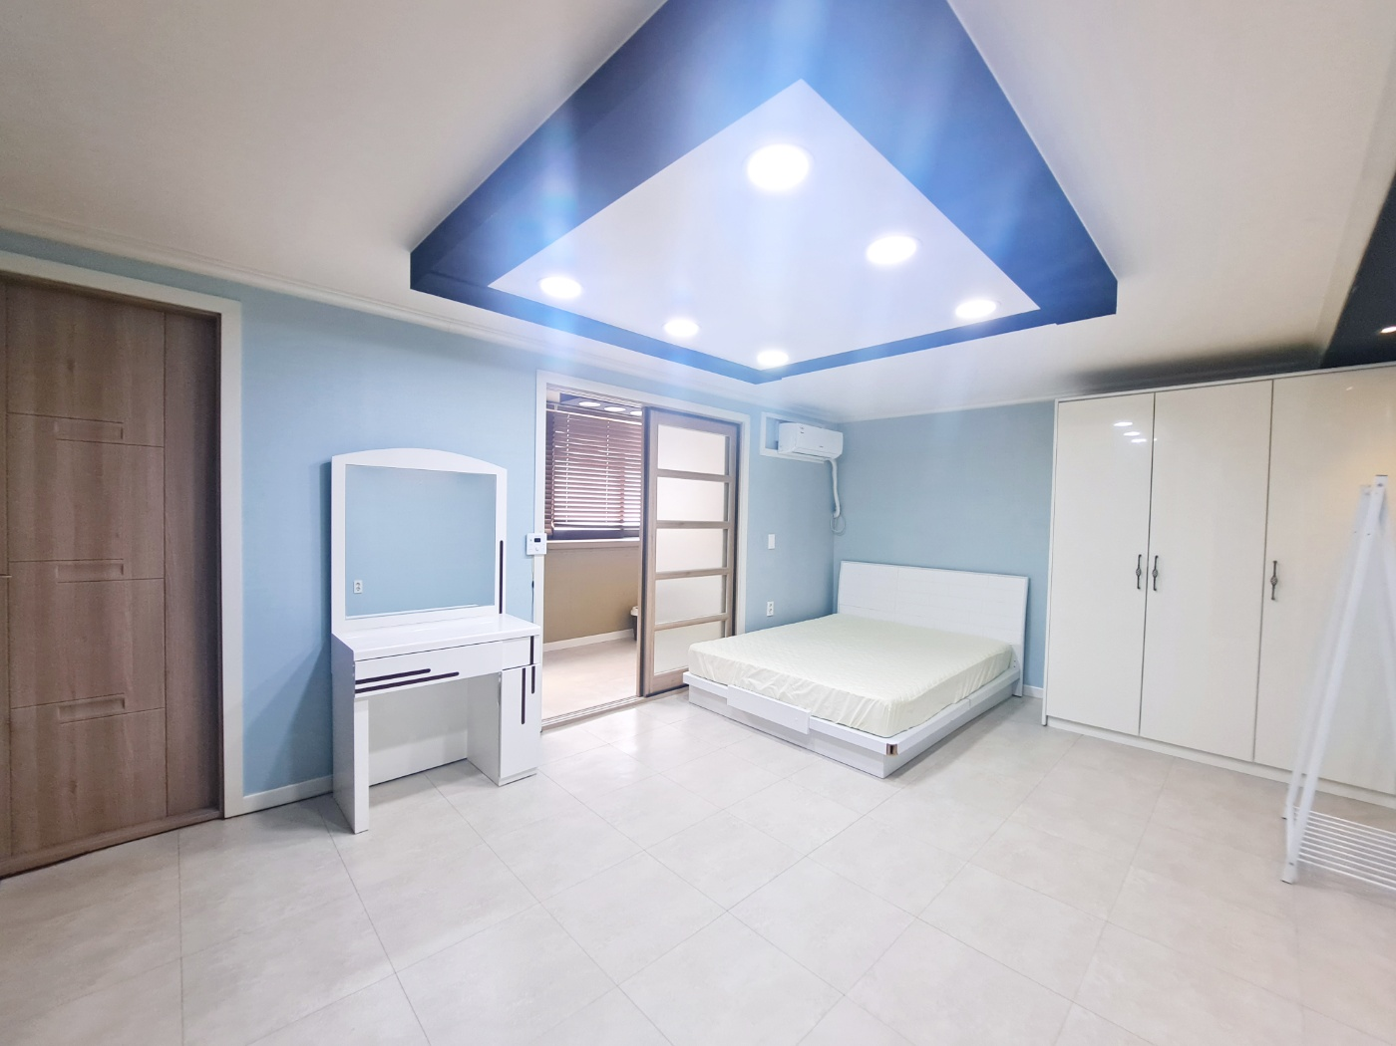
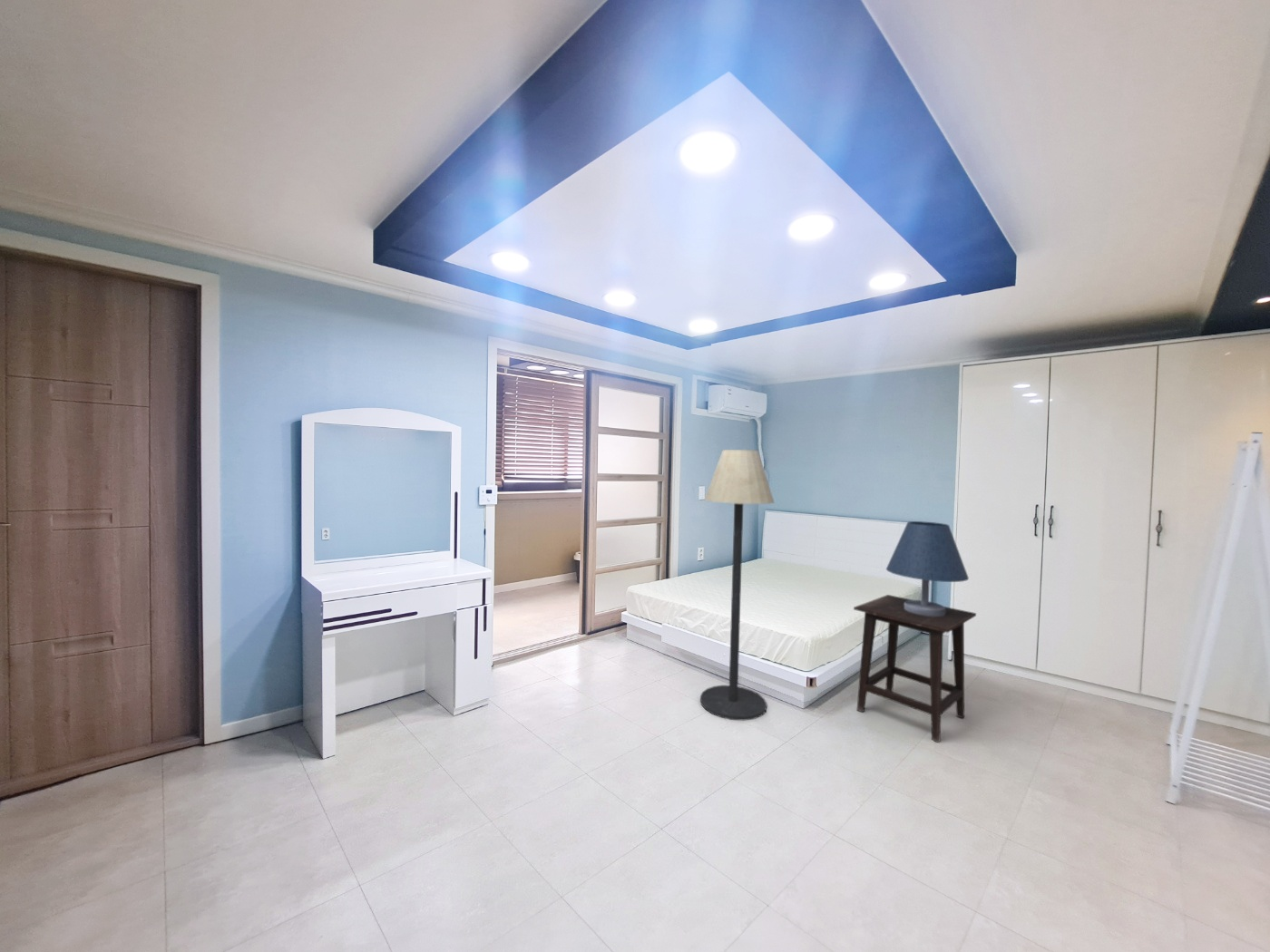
+ side table [853,594,977,743]
+ floor lamp [699,449,775,722]
+ table lamp [885,520,970,617]
